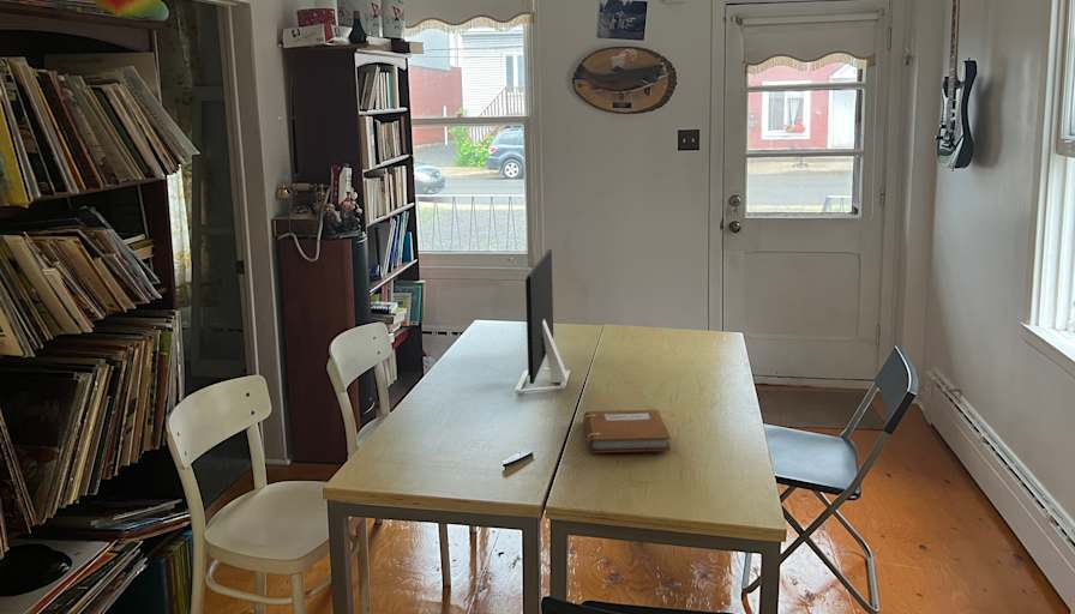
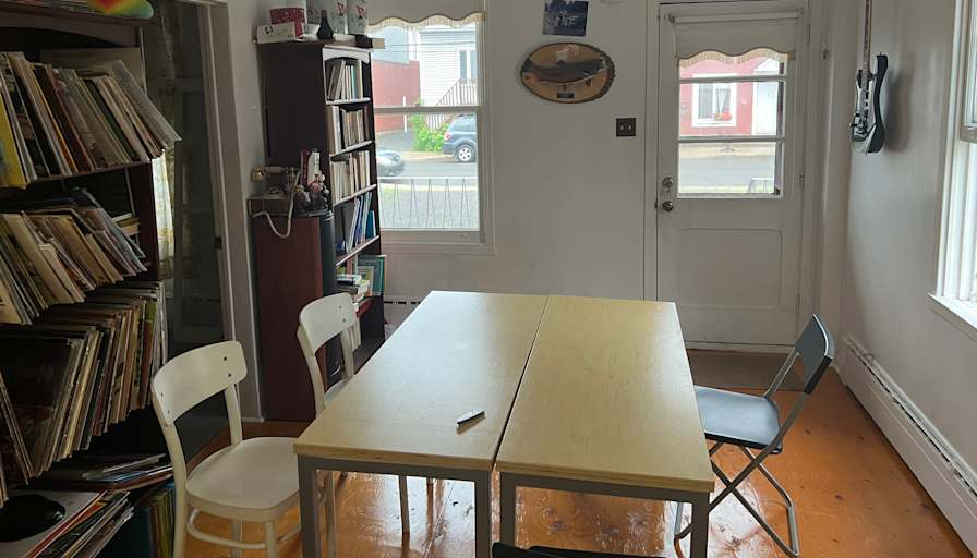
- monitor [514,248,571,395]
- notebook [582,409,672,453]
